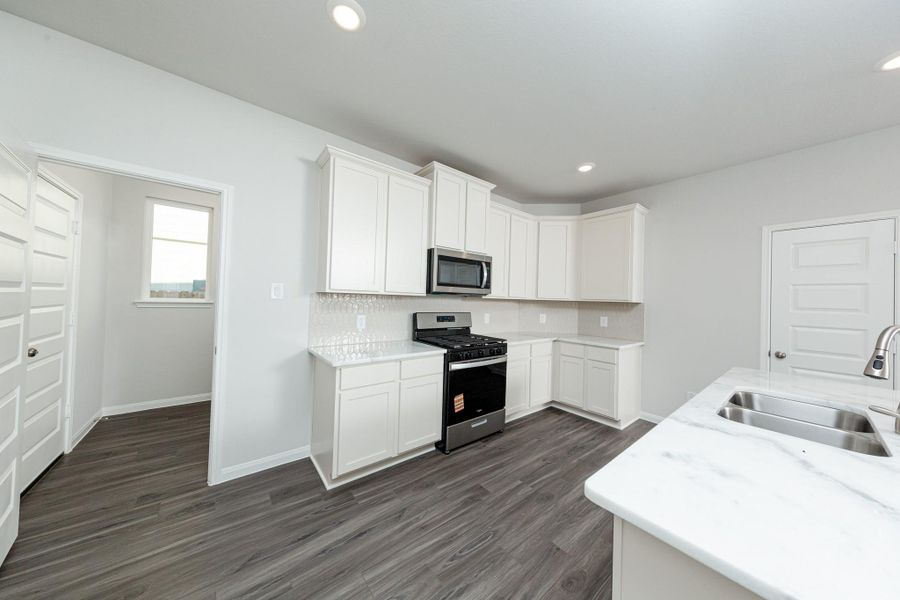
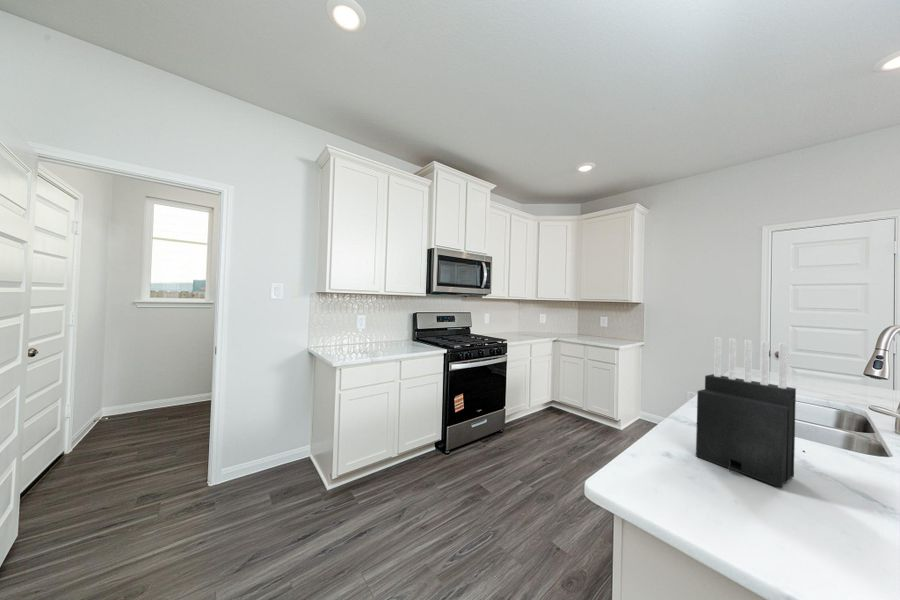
+ knife block [695,336,797,489]
